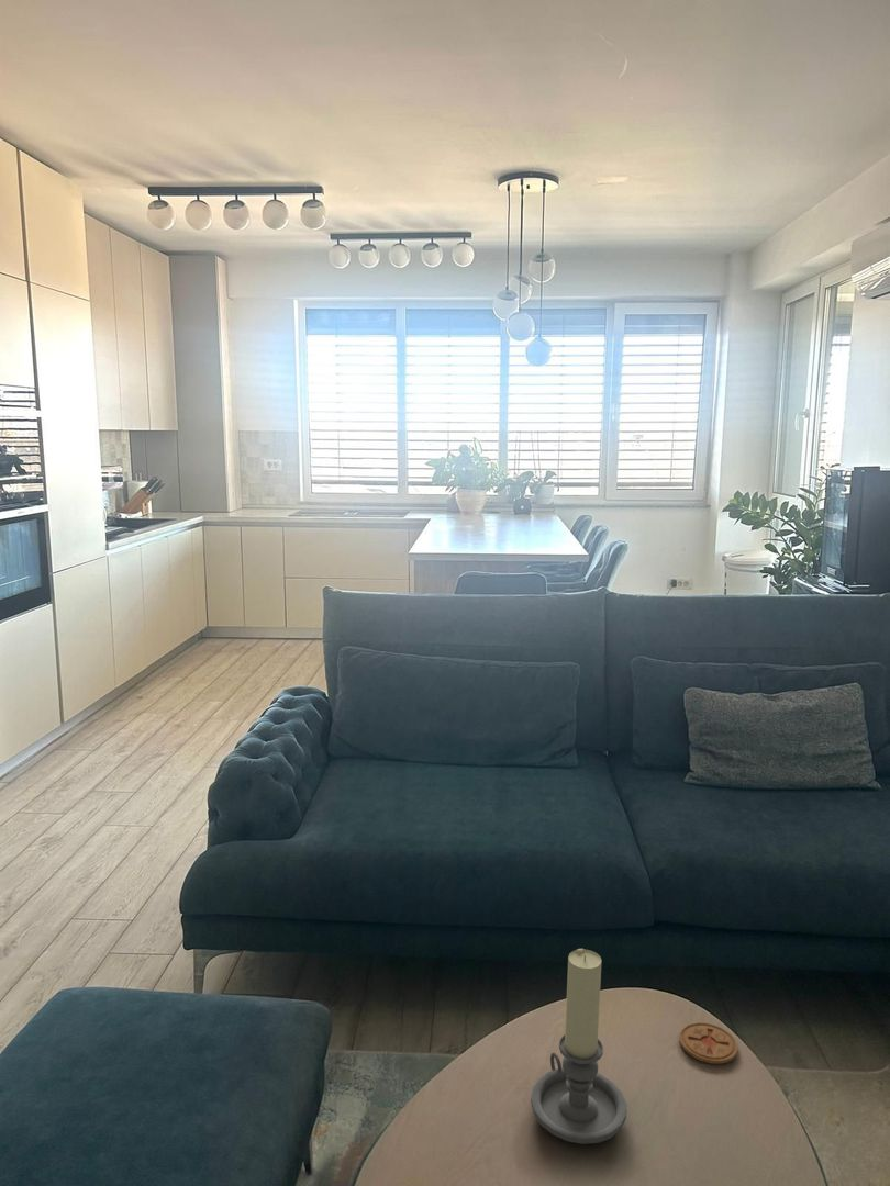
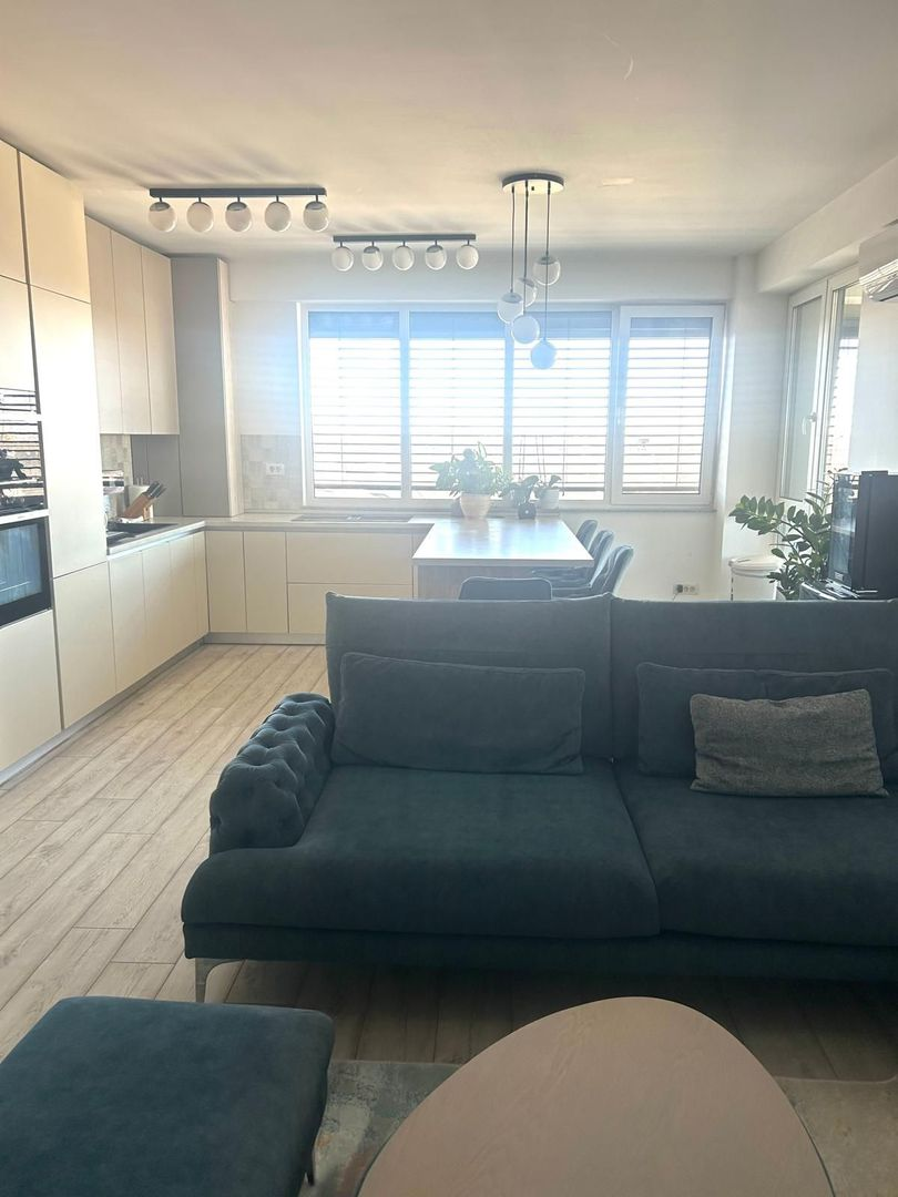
- coaster [678,1021,739,1065]
- candle holder [530,948,627,1145]
